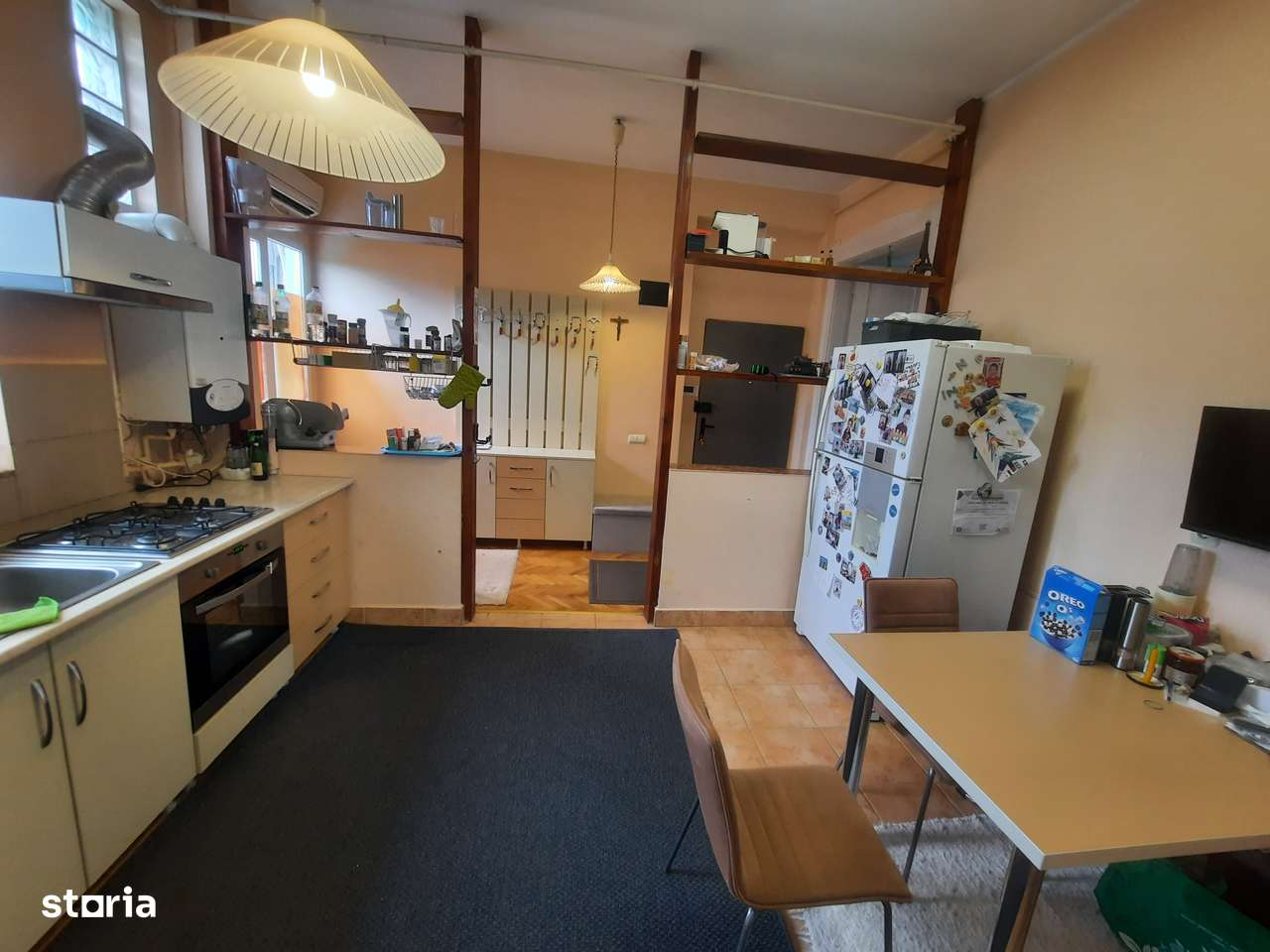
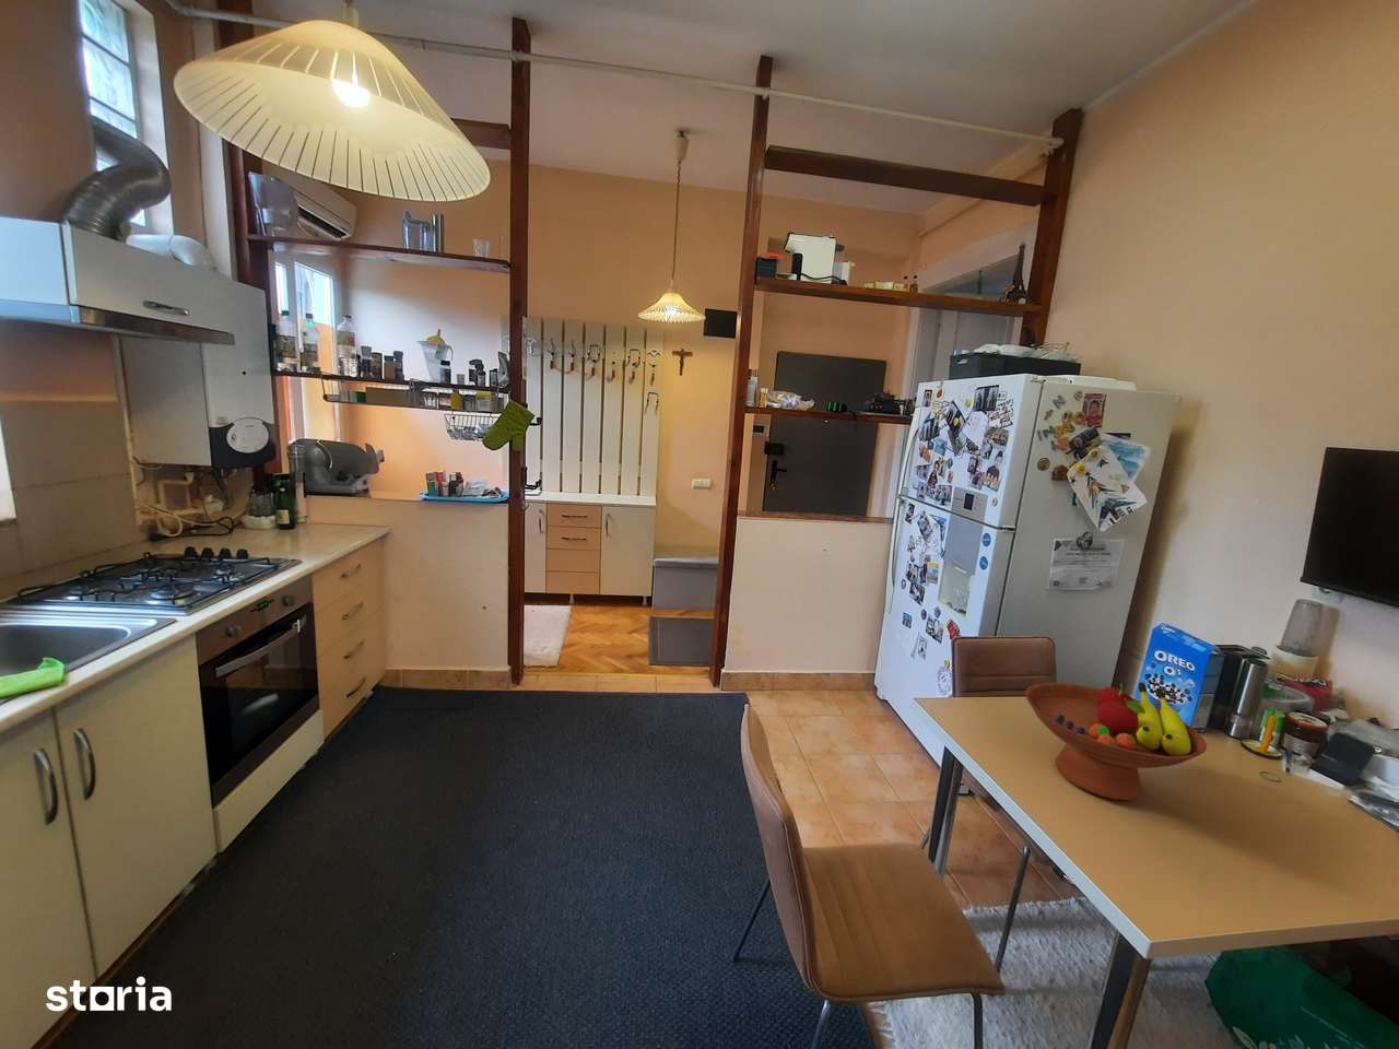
+ fruit bowl [1024,681,1207,802]
